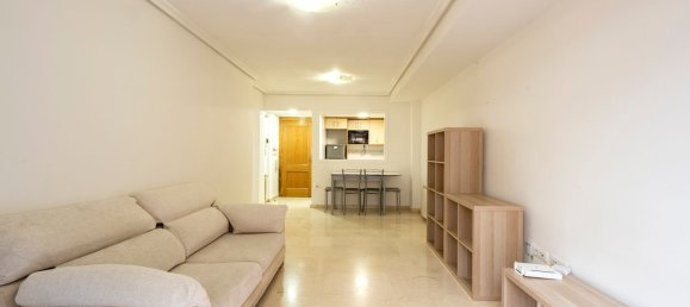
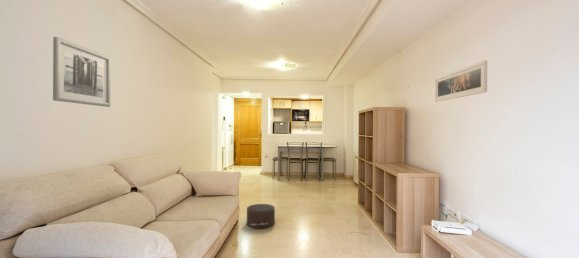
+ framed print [434,59,488,103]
+ wall art [52,36,112,108]
+ pouf [246,203,276,229]
